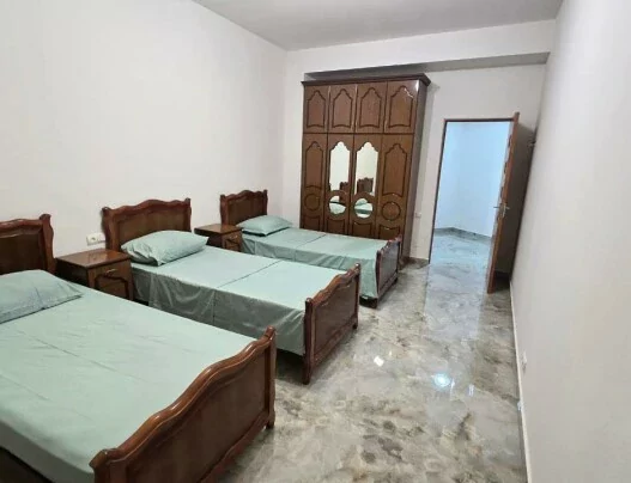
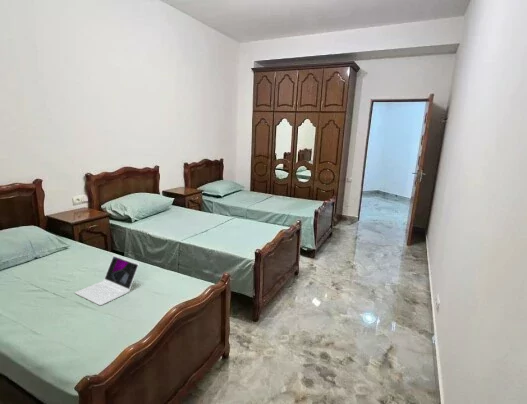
+ laptop [74,254,140,306]
